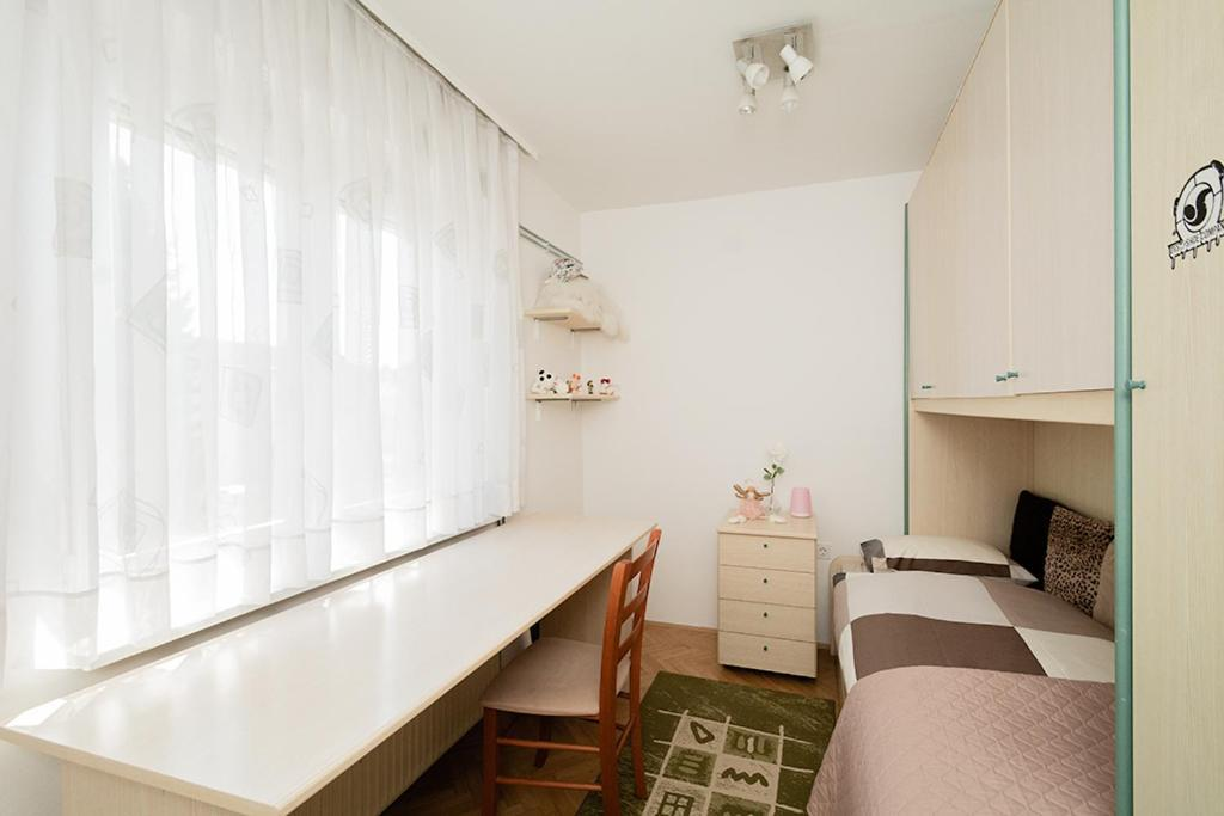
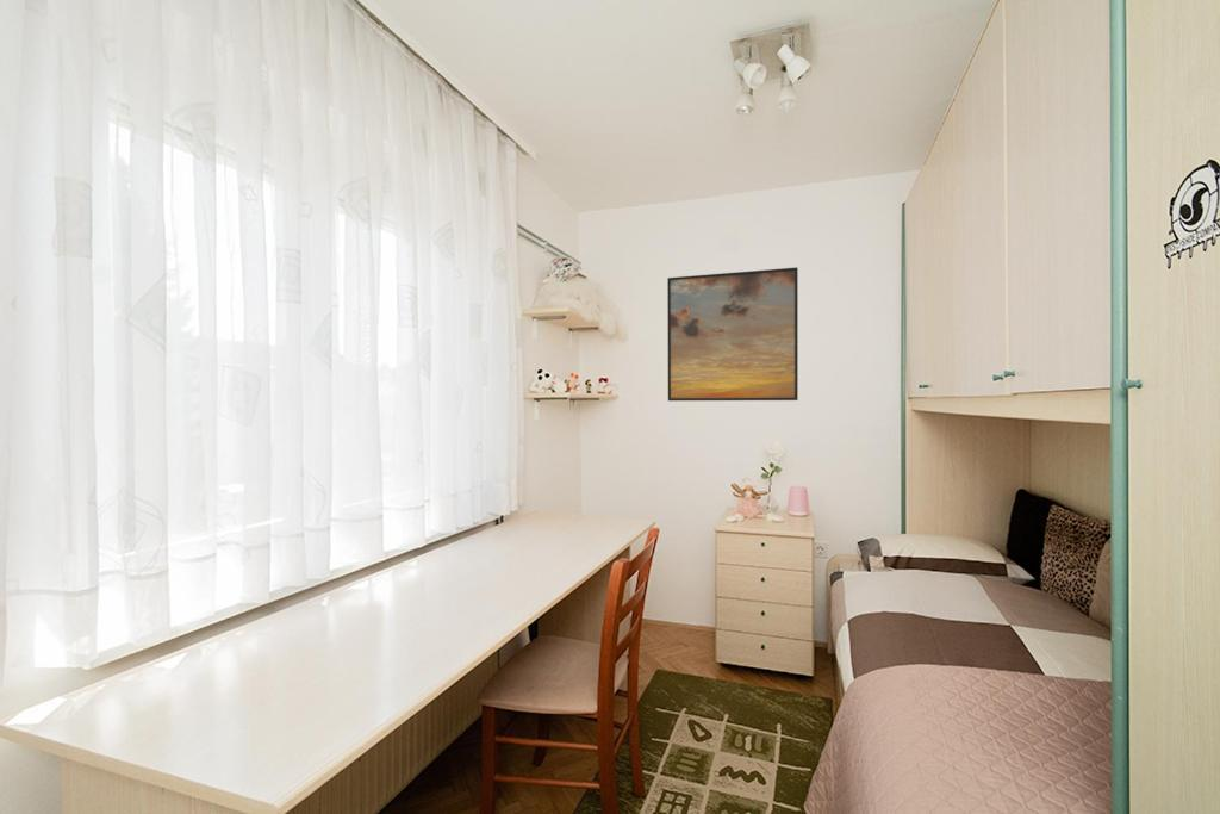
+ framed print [666,266,799,402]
